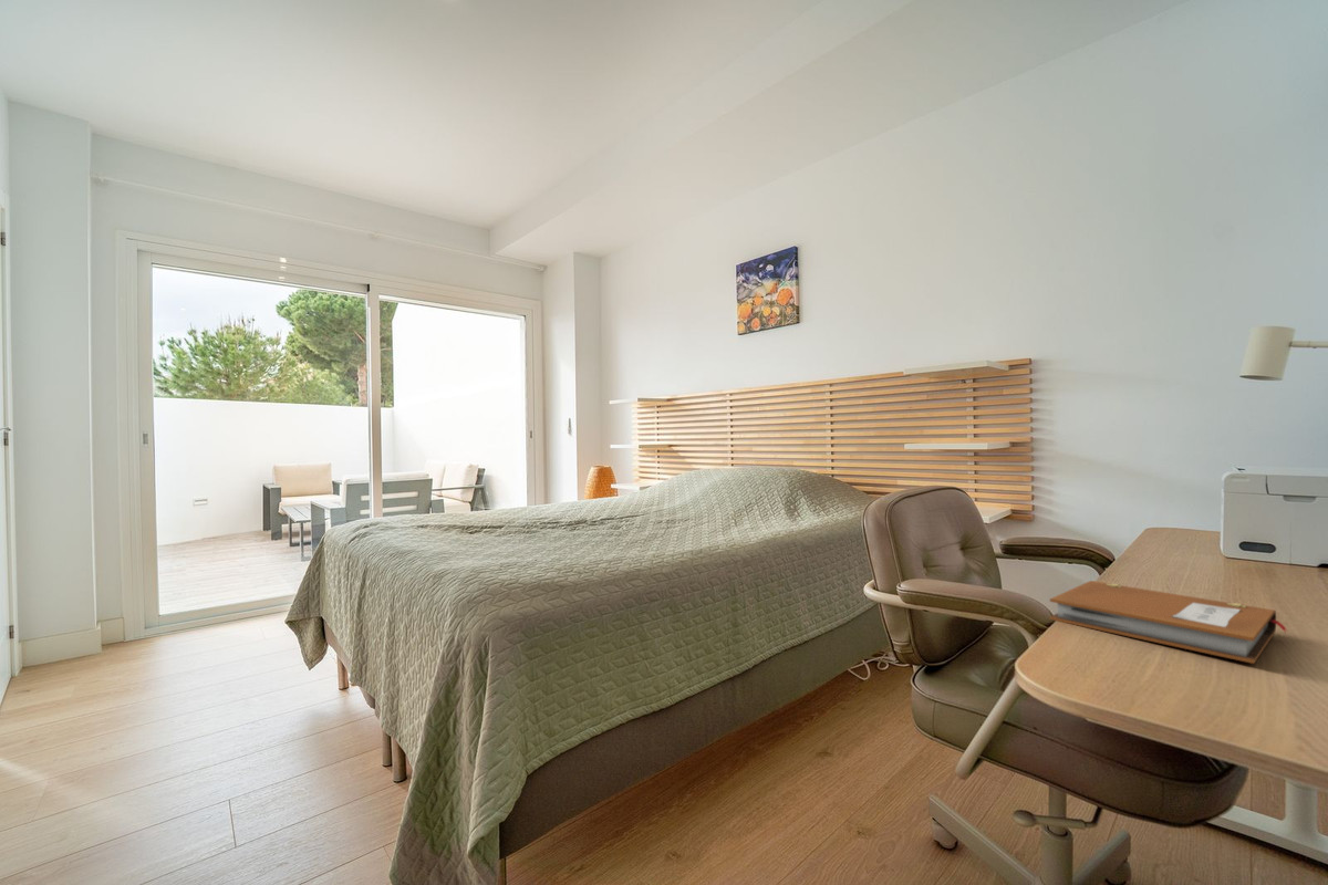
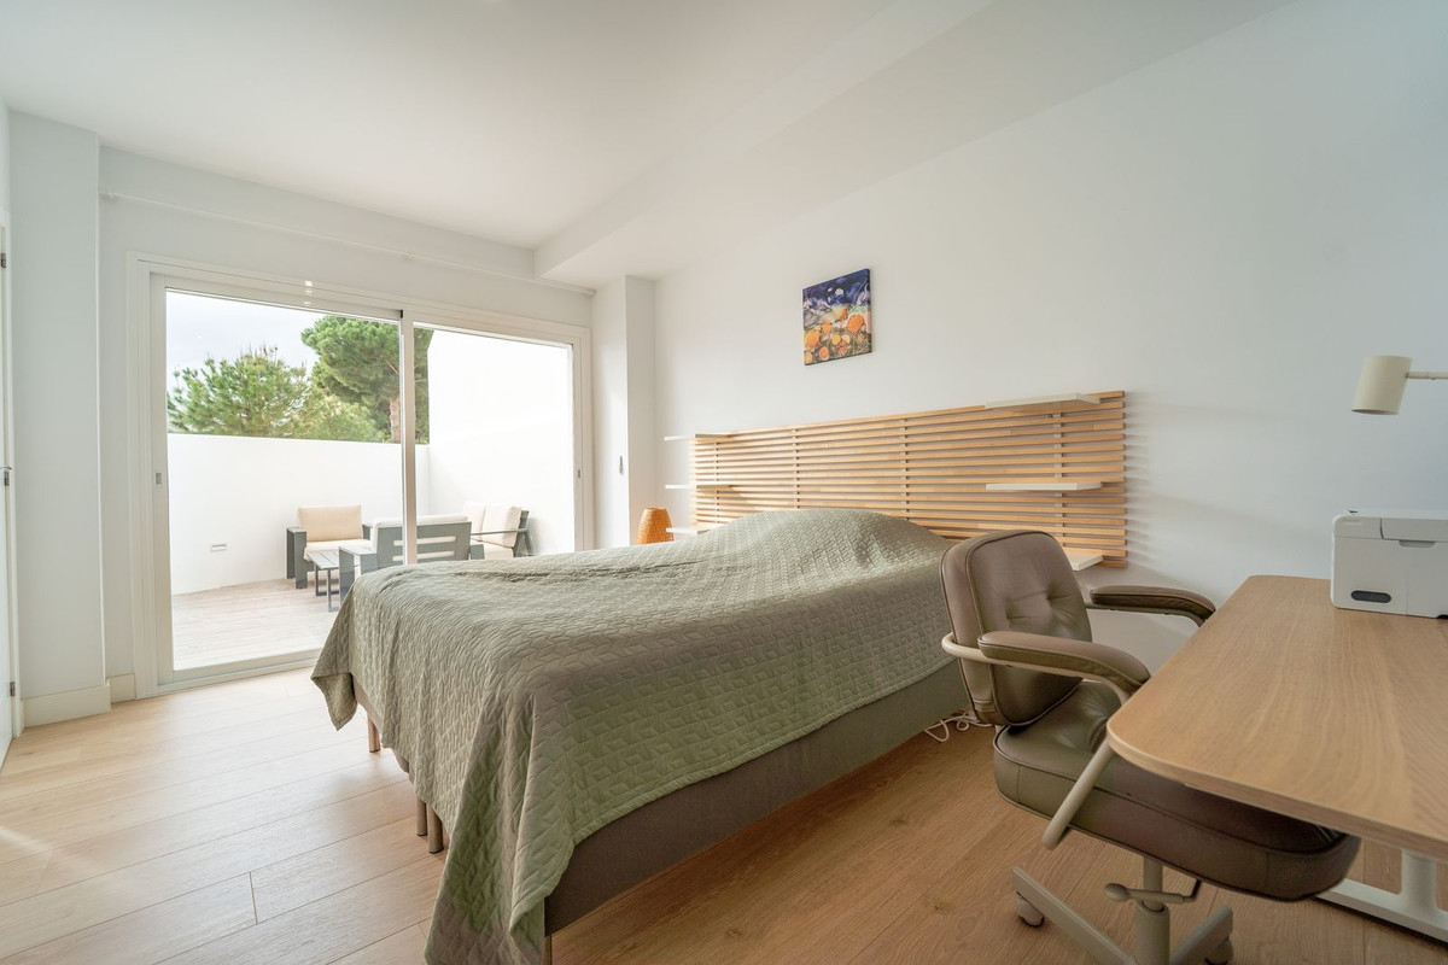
- notebook [1049,580,1288,665]
